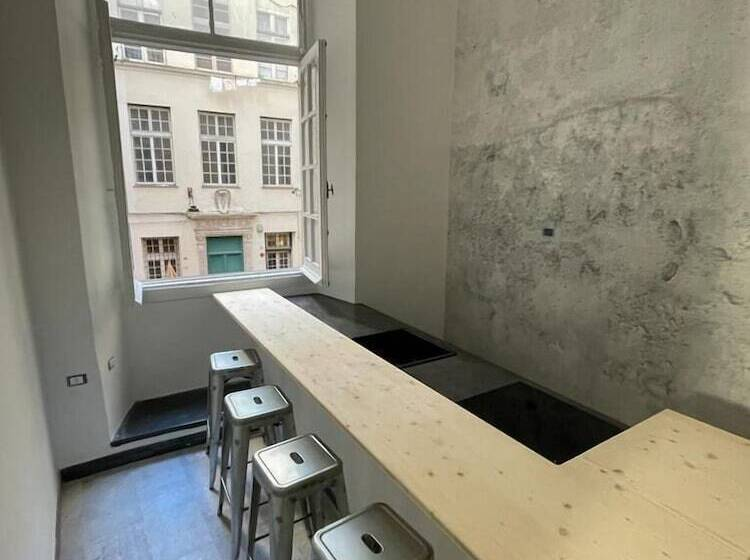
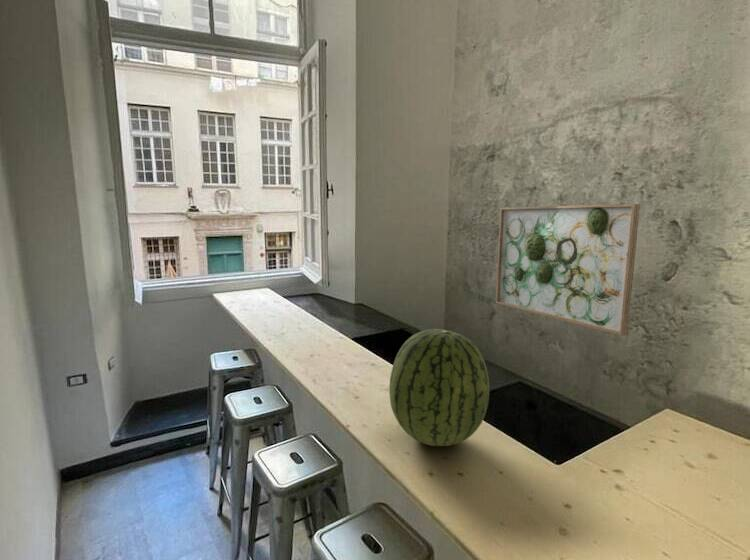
+ wall art [495,203,641,337]
+ fruit [388,328,490,447]
